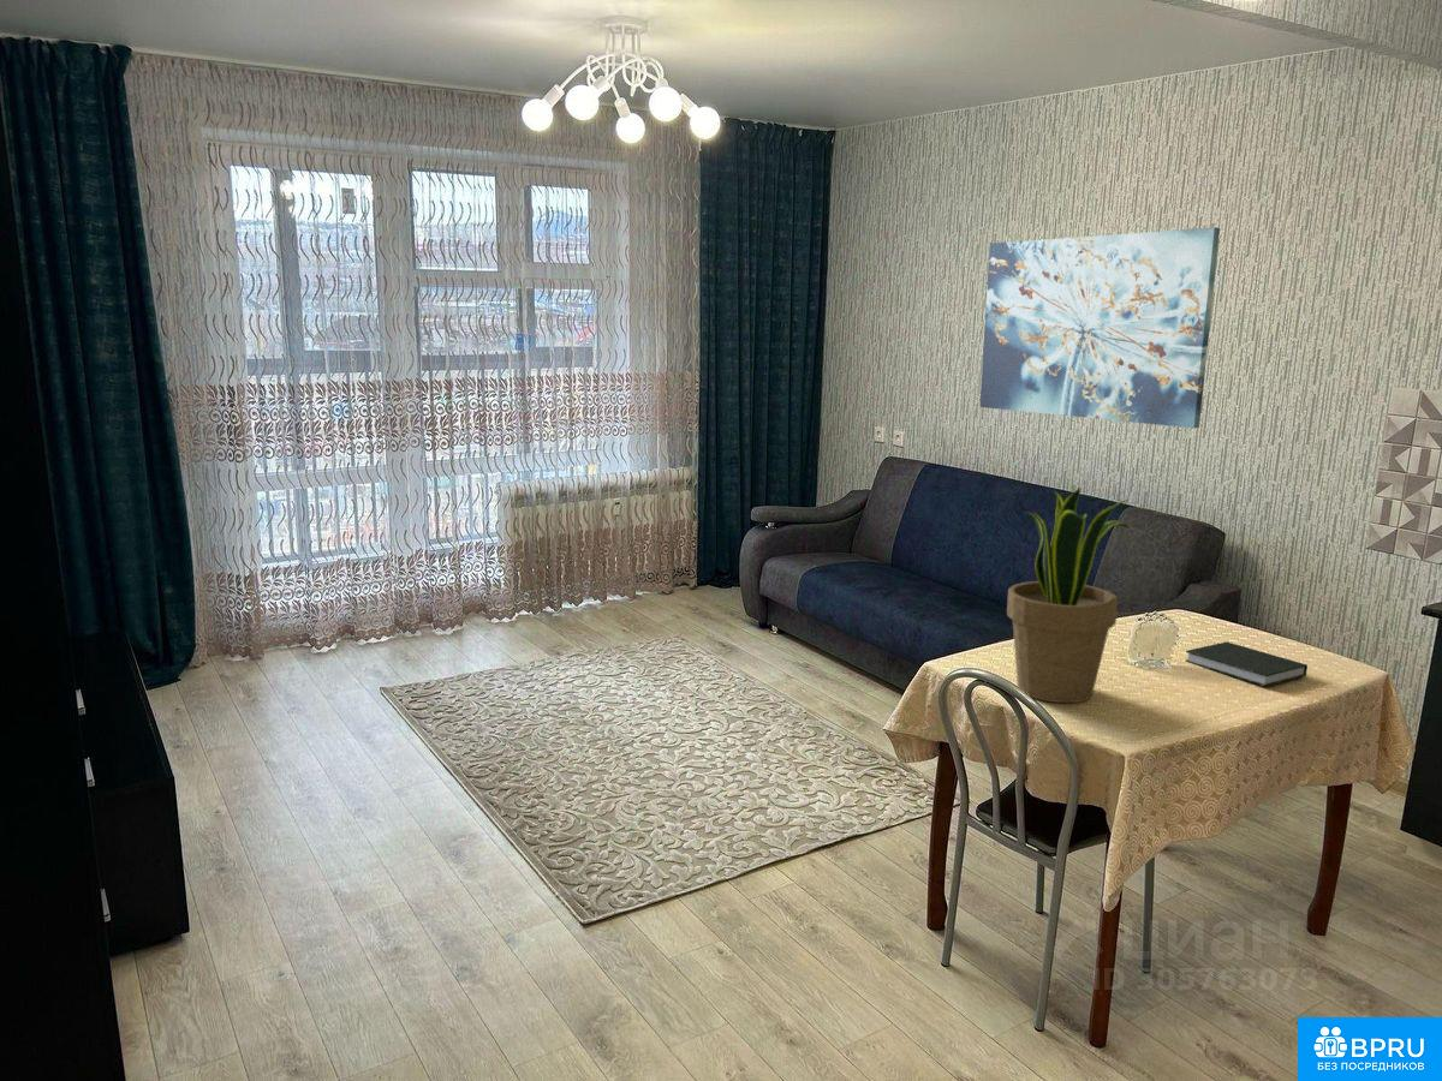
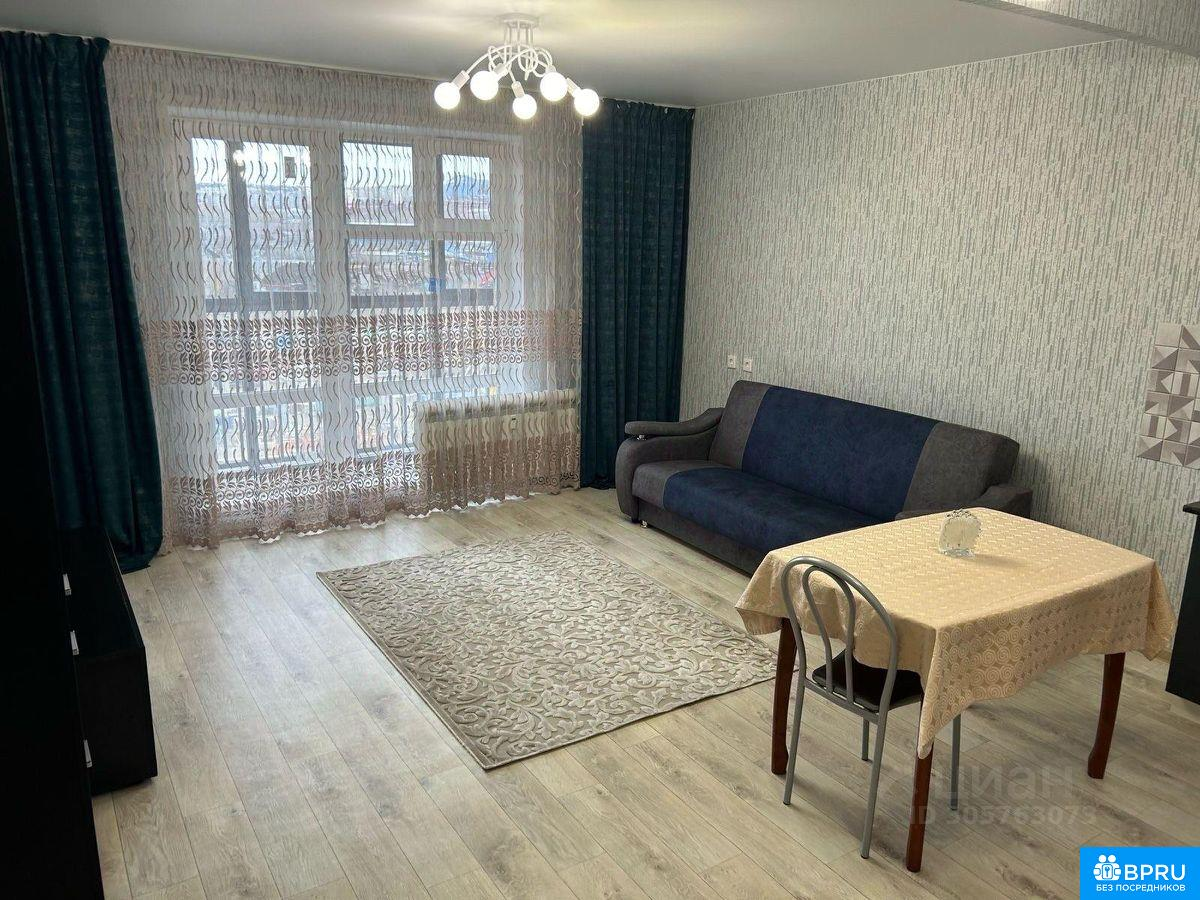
- potted plant [1006,486,1131,704]
- wall art [979,227,1221,430]
- book [1184,640,1309,688]
